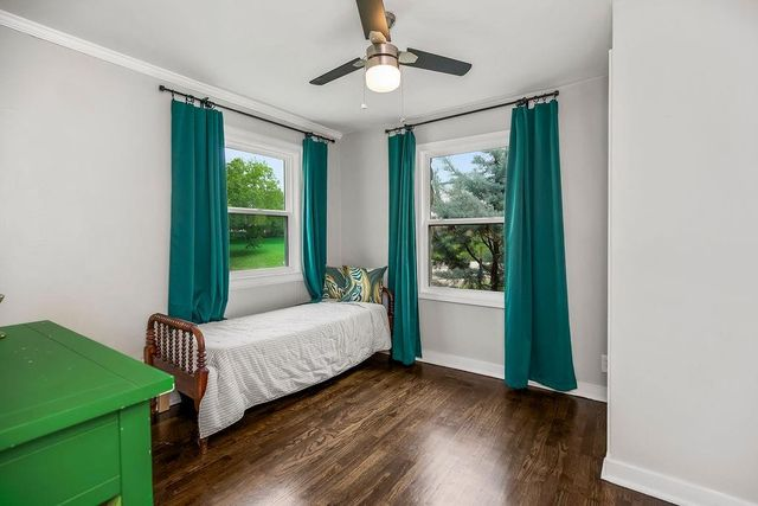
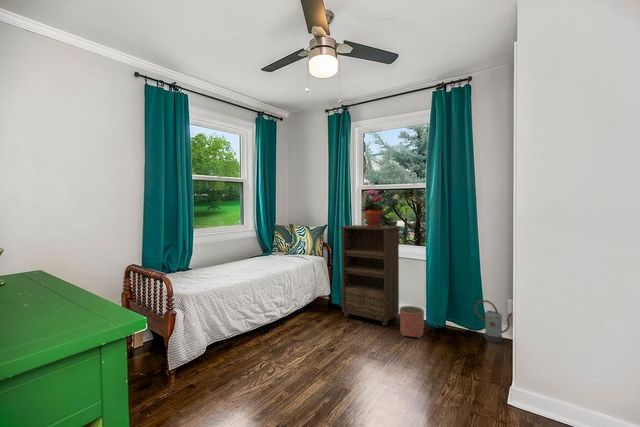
+ potted plant [361,188,386,227]
+ bookshelf [339,224,401,327]
+ planter [399,305,425,339]
+ watering can [474,299,513,343]
